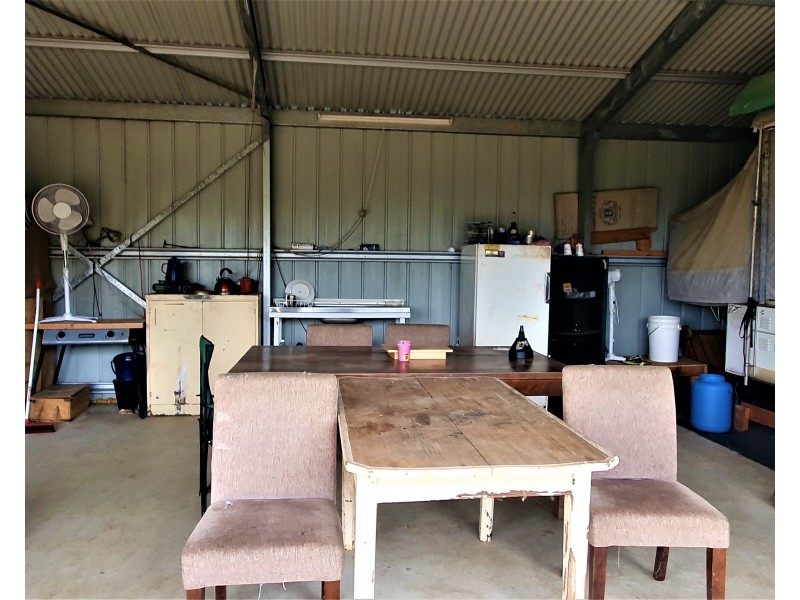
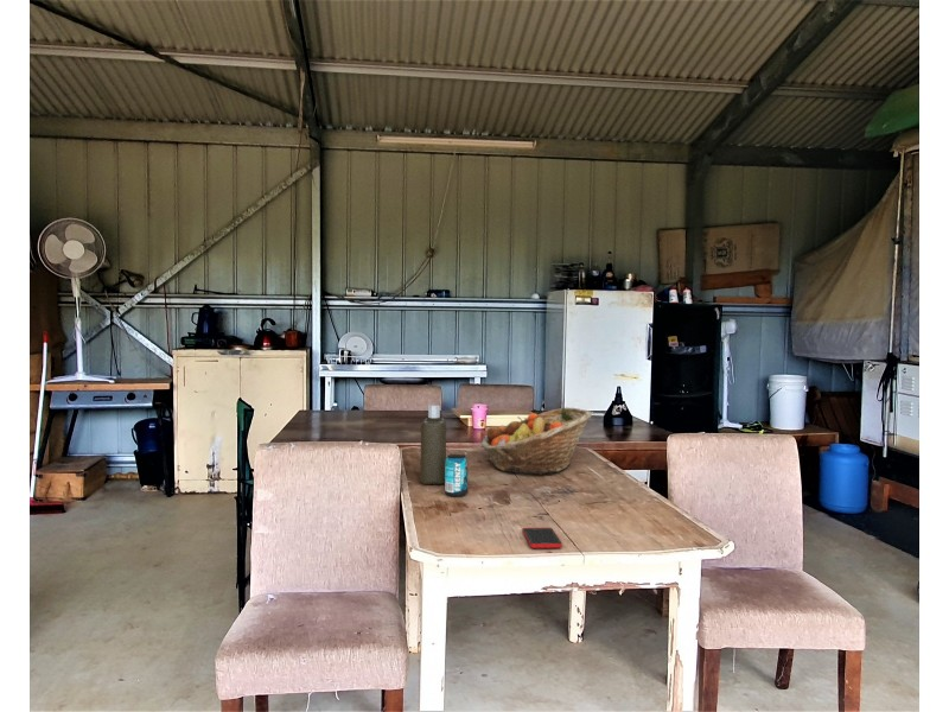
+ fruit basket [480,406,593,476]
+ bottle [420,403,447,485]
+ cell phone [522,527,563,549]
+ beverage can [444,453,469,497]
